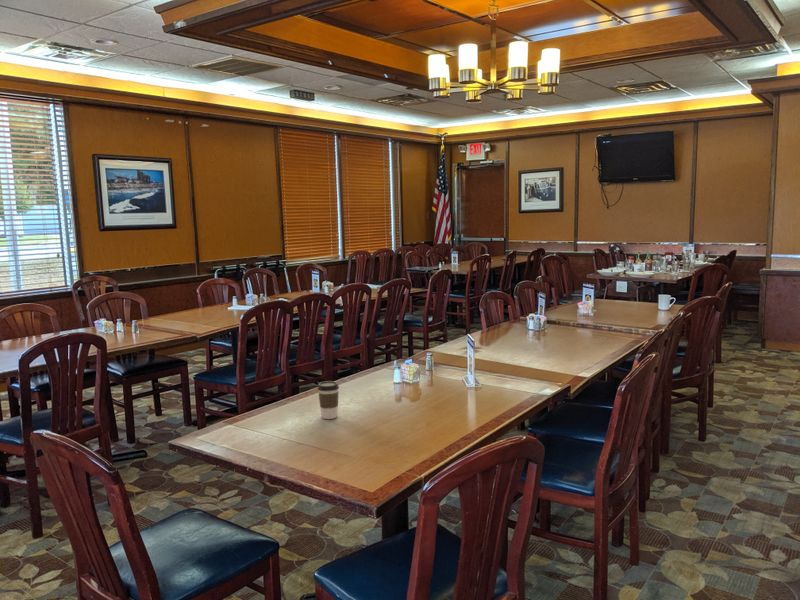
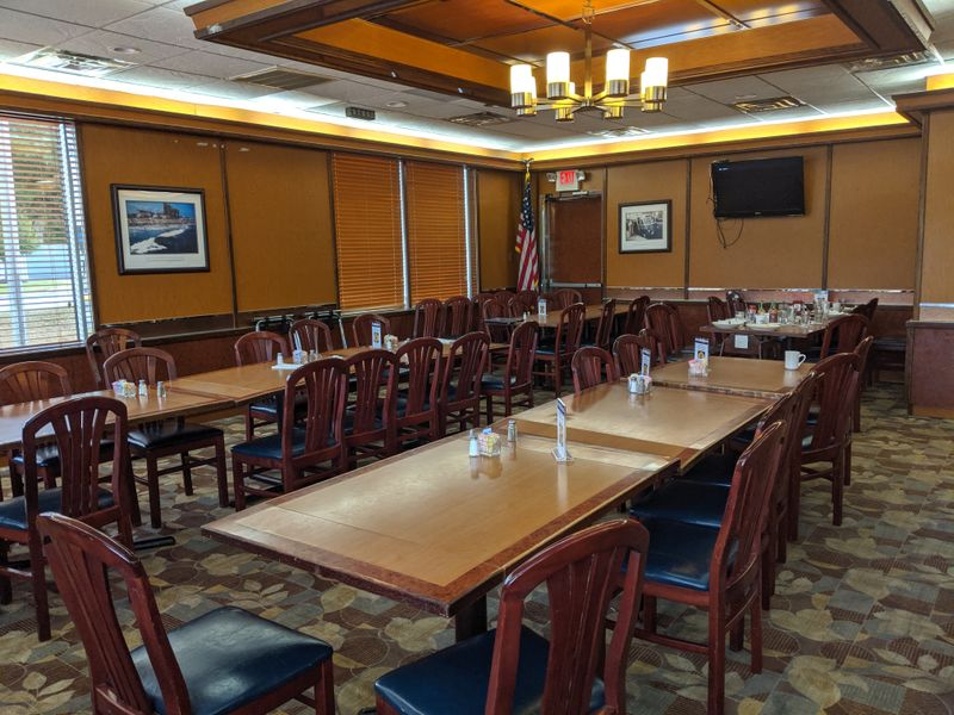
- coffee cup [317,380,340,420]
